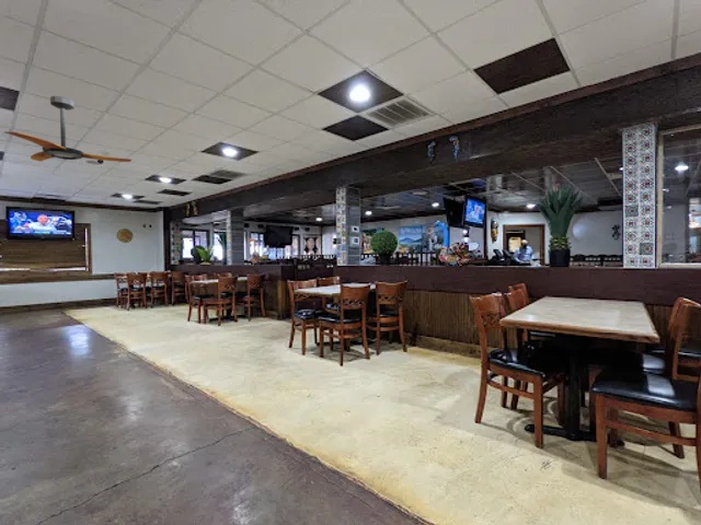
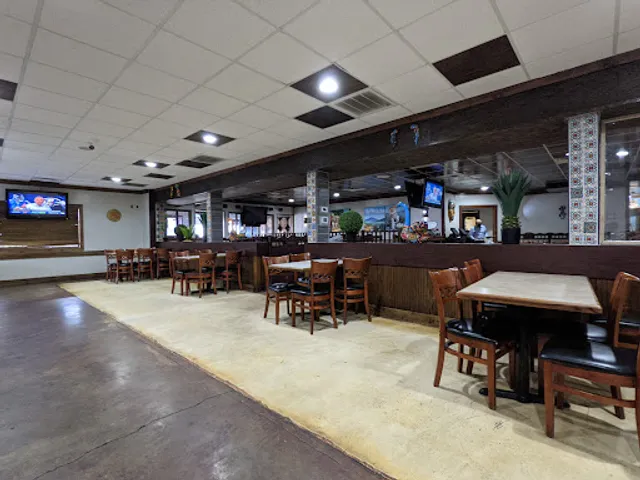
- ceiling fan [3,95,133,163]
